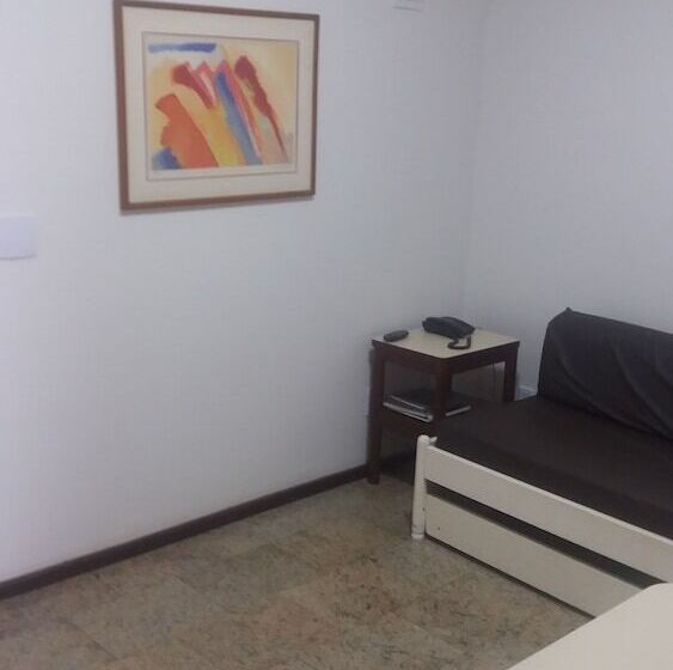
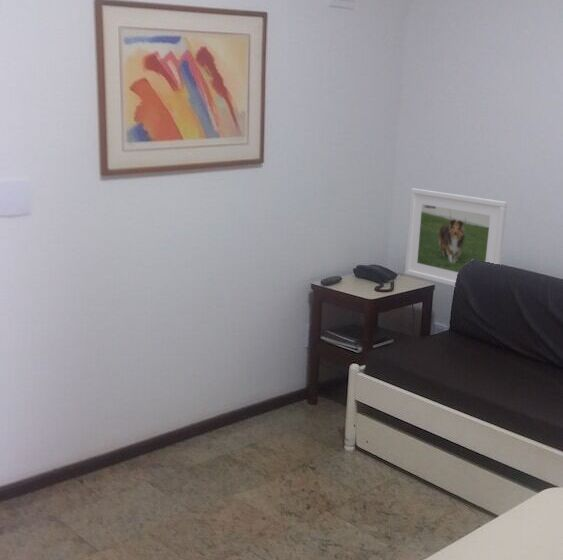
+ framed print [404,187,508,287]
